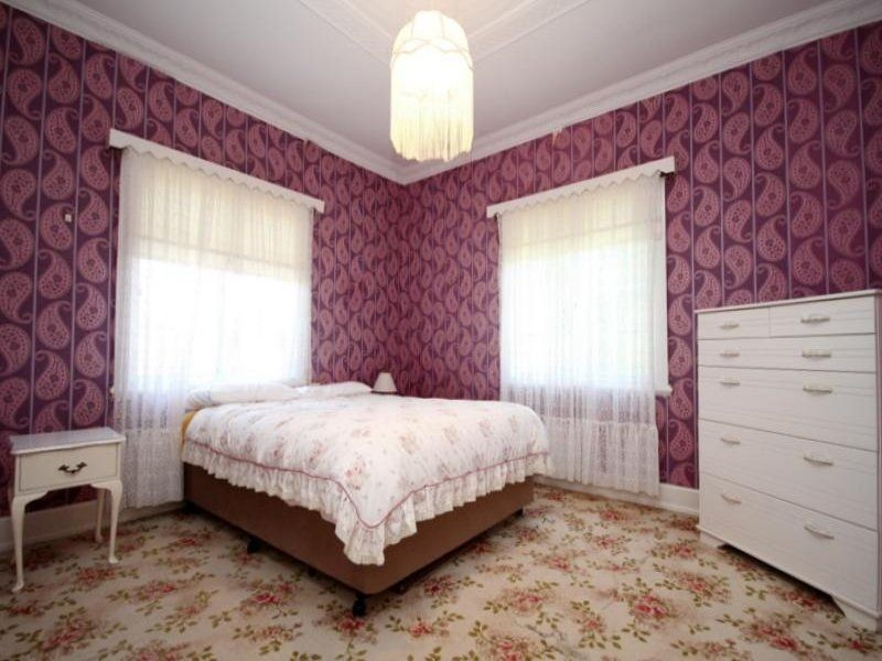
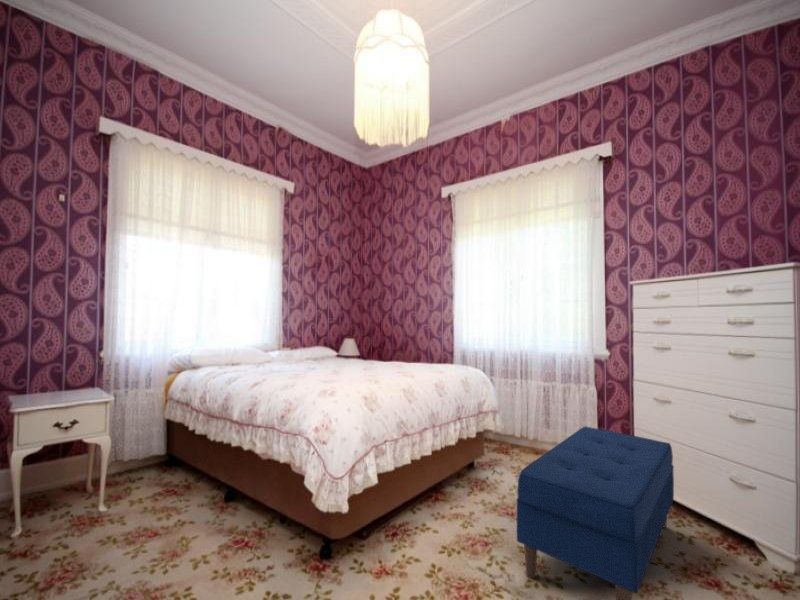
+ bench [516,426,675,600]
